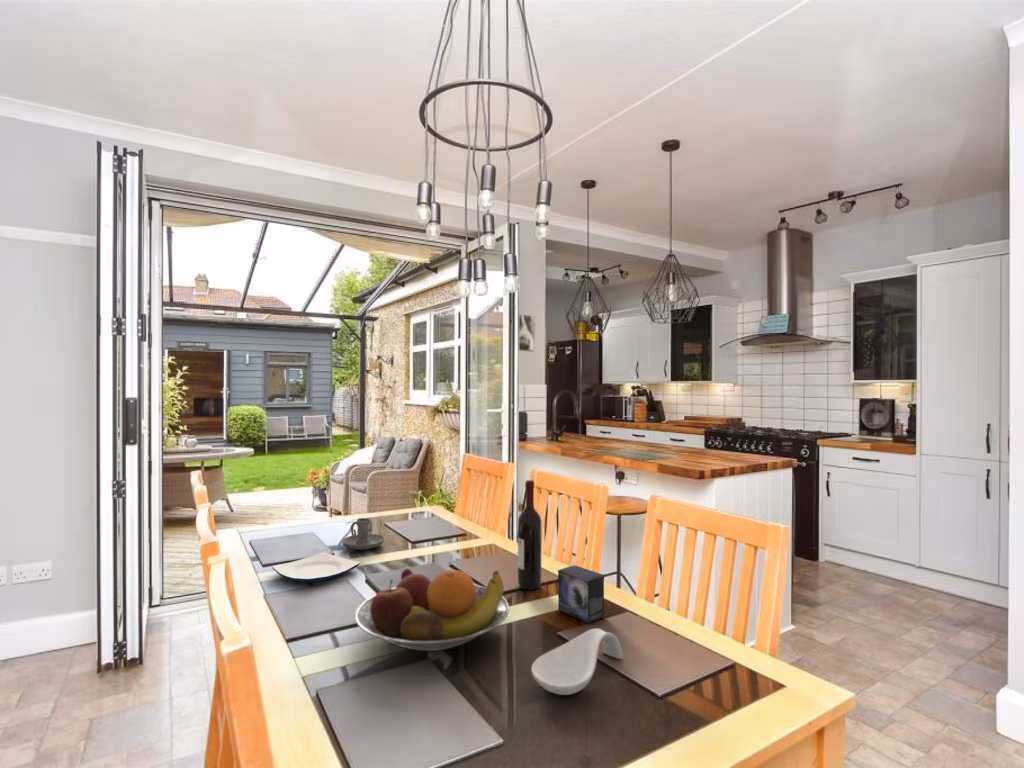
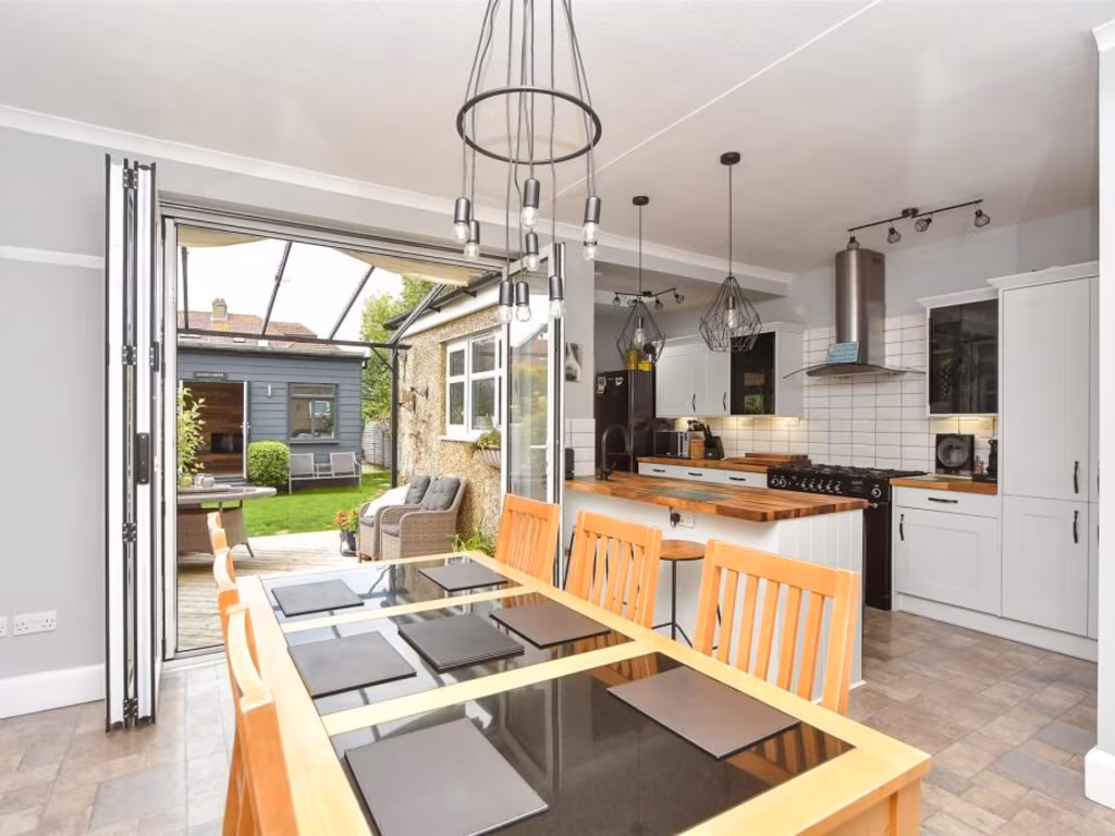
- plate [271,551,361,583]
- small box [557,564,605,624]
- spoon rest [530,627,624,696]
- candle holder [341,517,386,551]
- wine bottle [517,479,543,590]
- fruit bowl [354,568,510,652]
